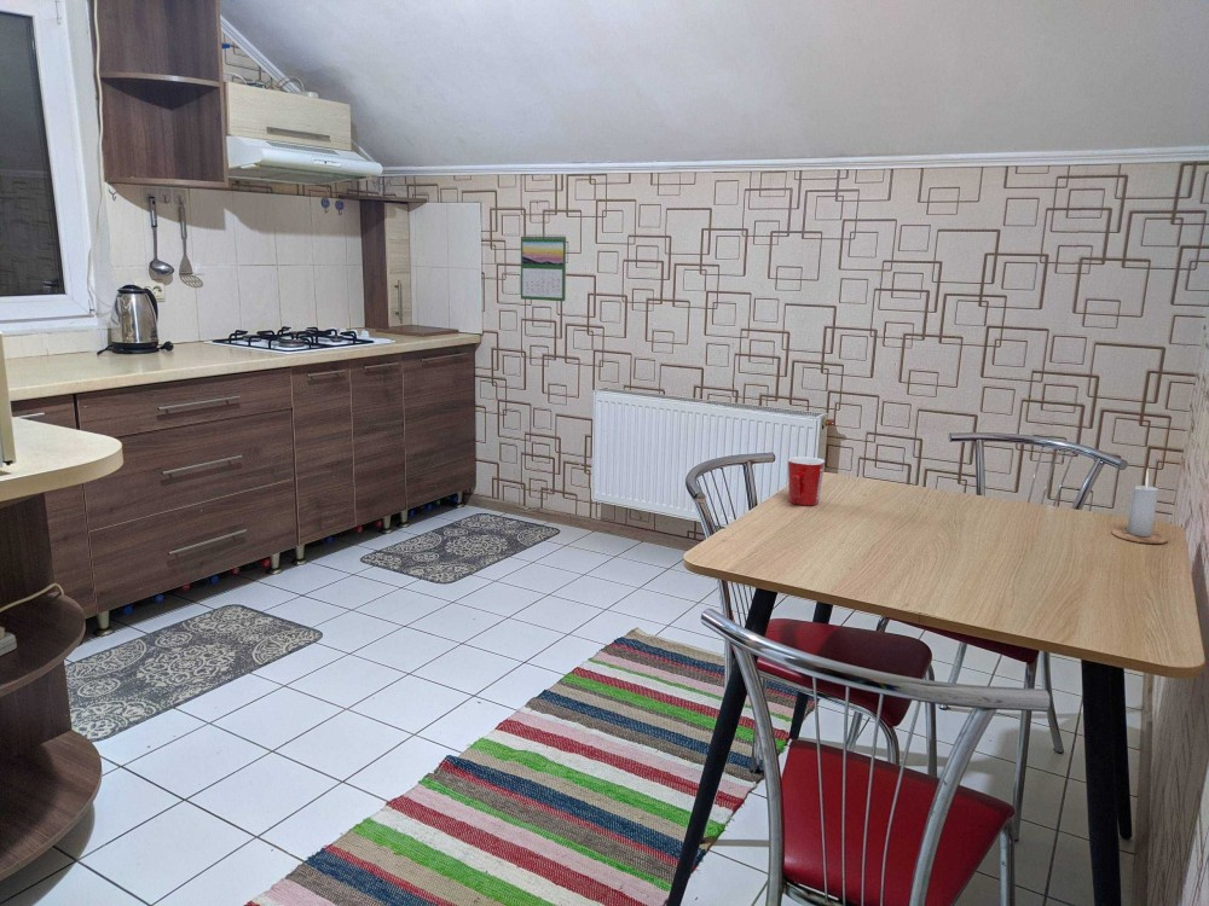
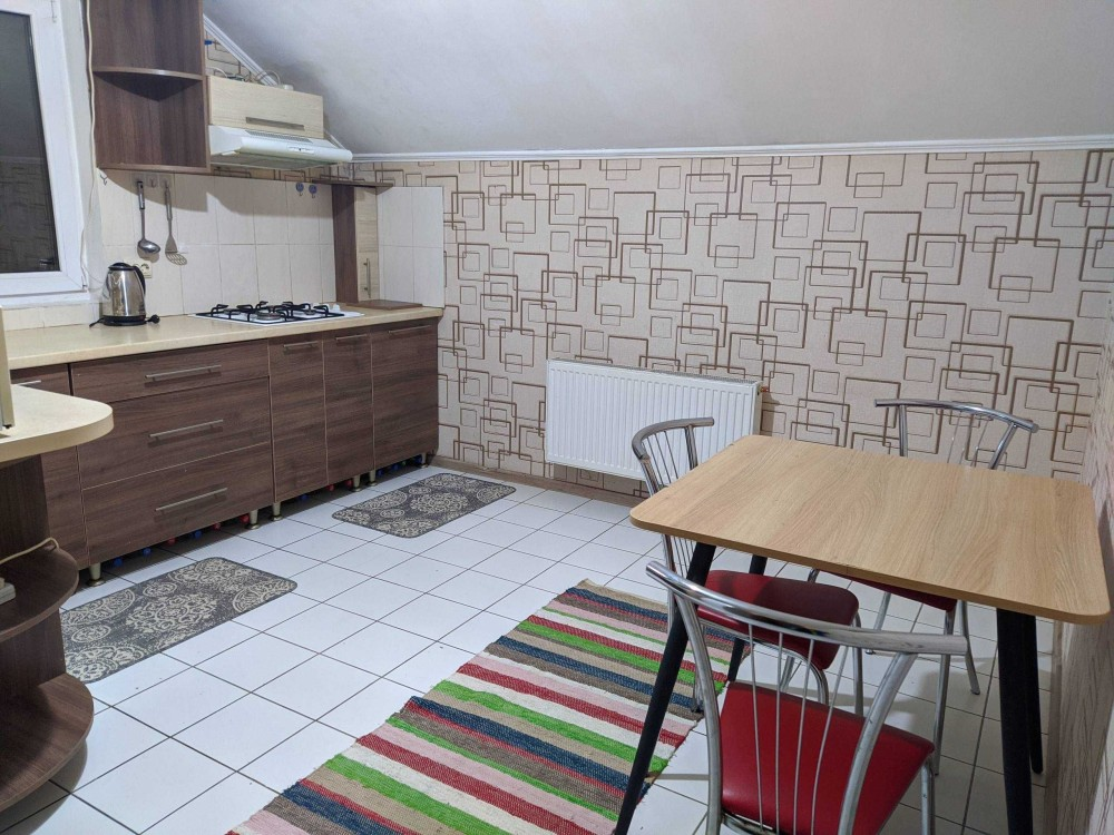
- candle [1111,466,1169,545]
- mug [787,455,826,506]
- calendar [520,232,567,302]
